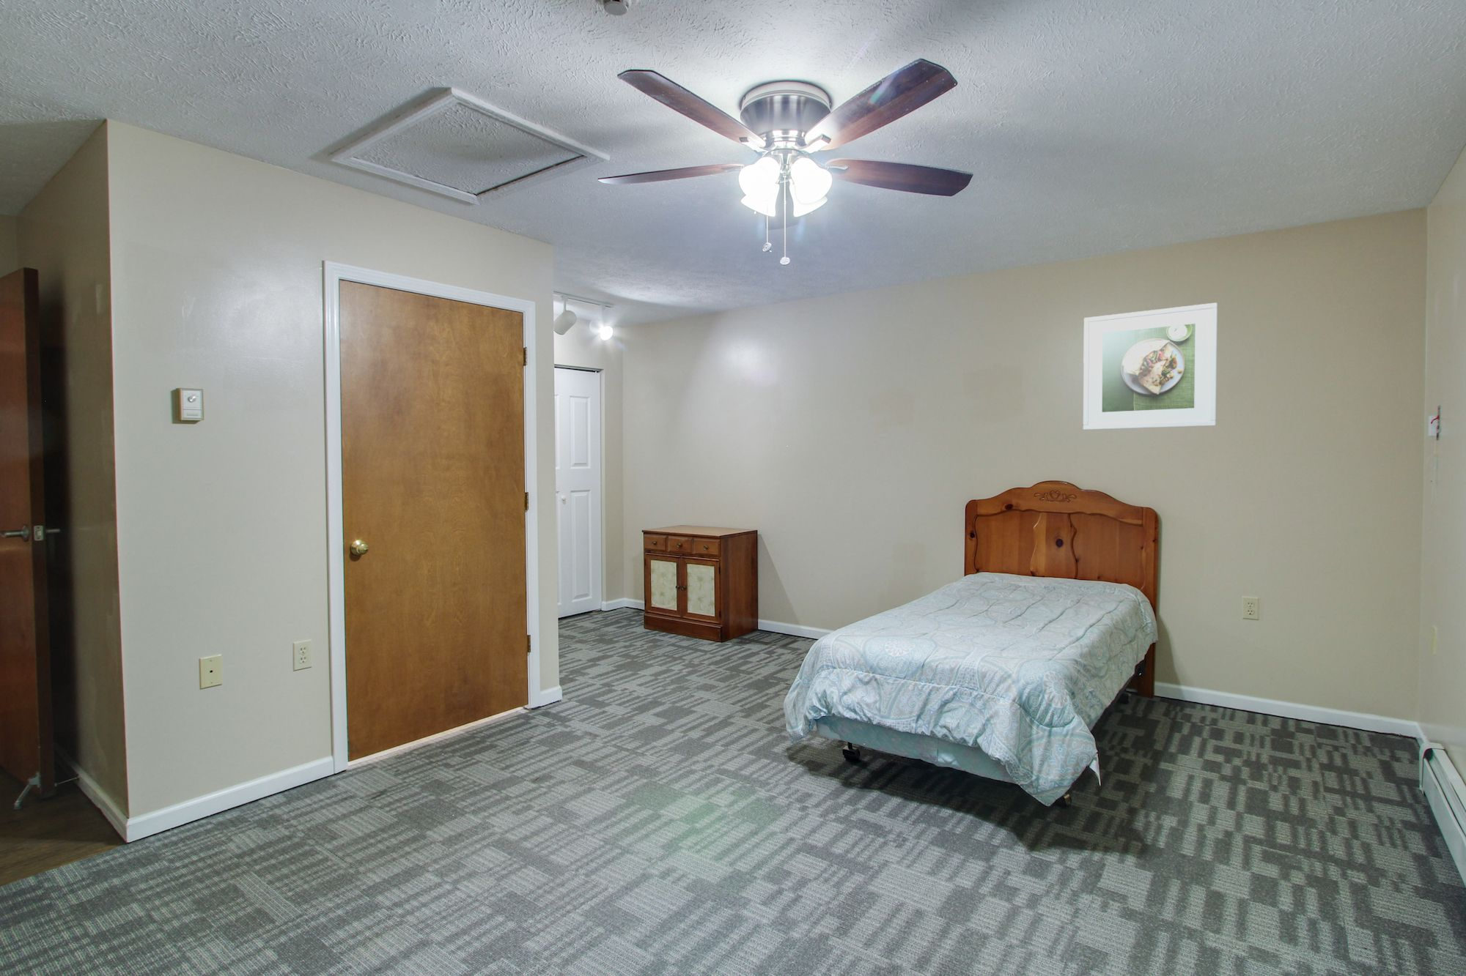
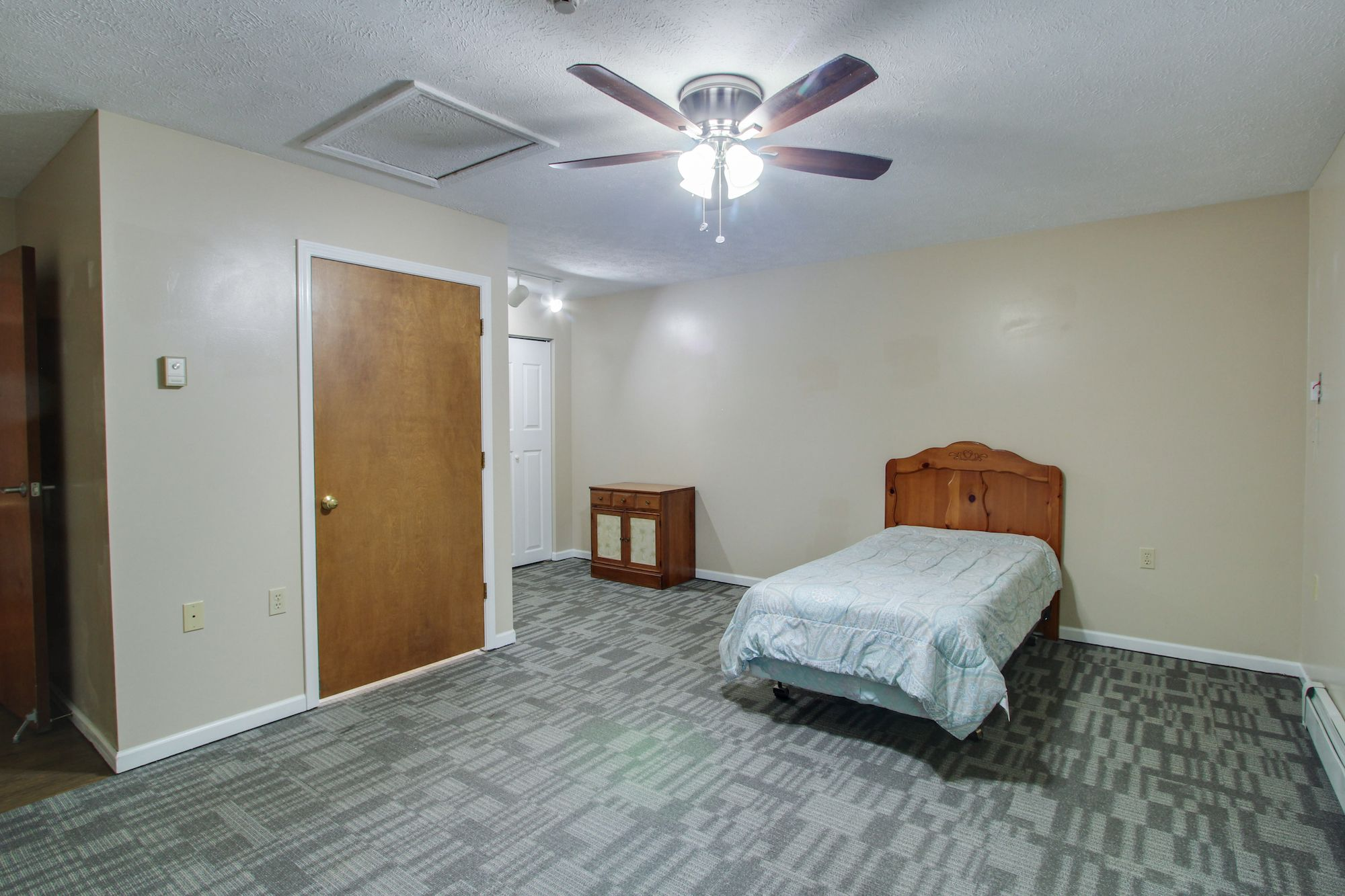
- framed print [1082,303,1219,430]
